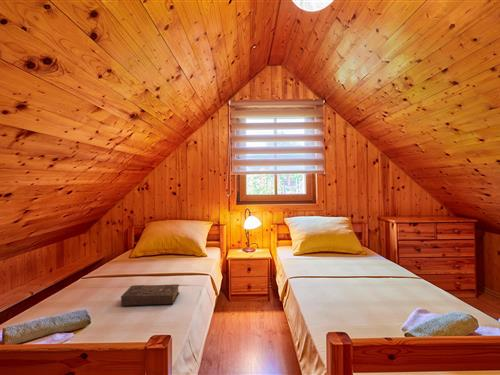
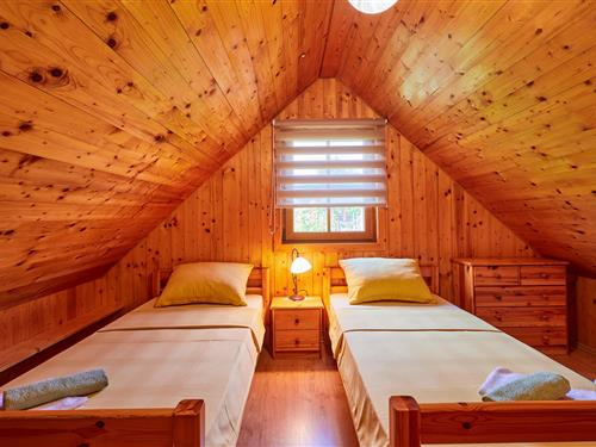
- book [120,283,180,307]
